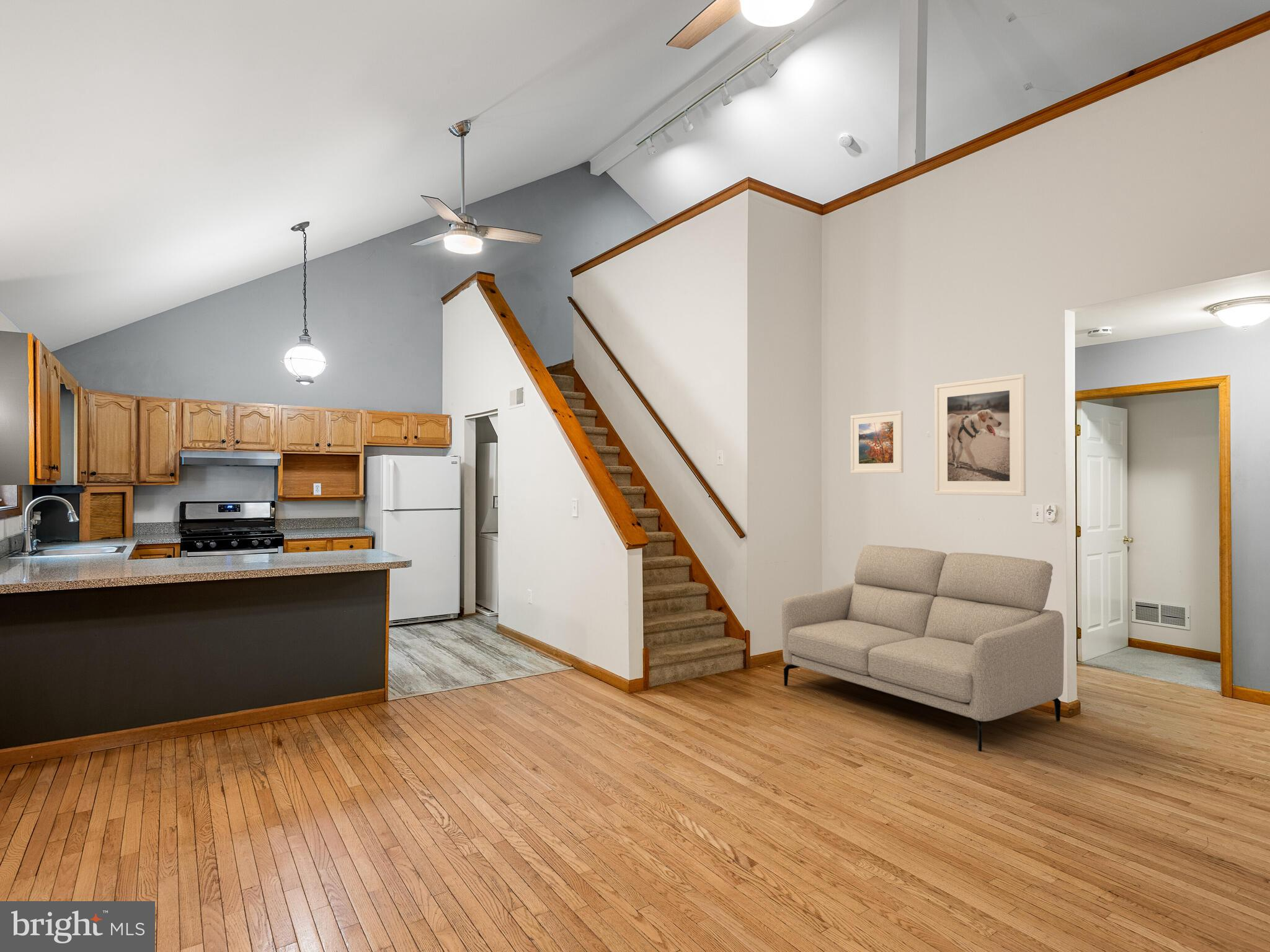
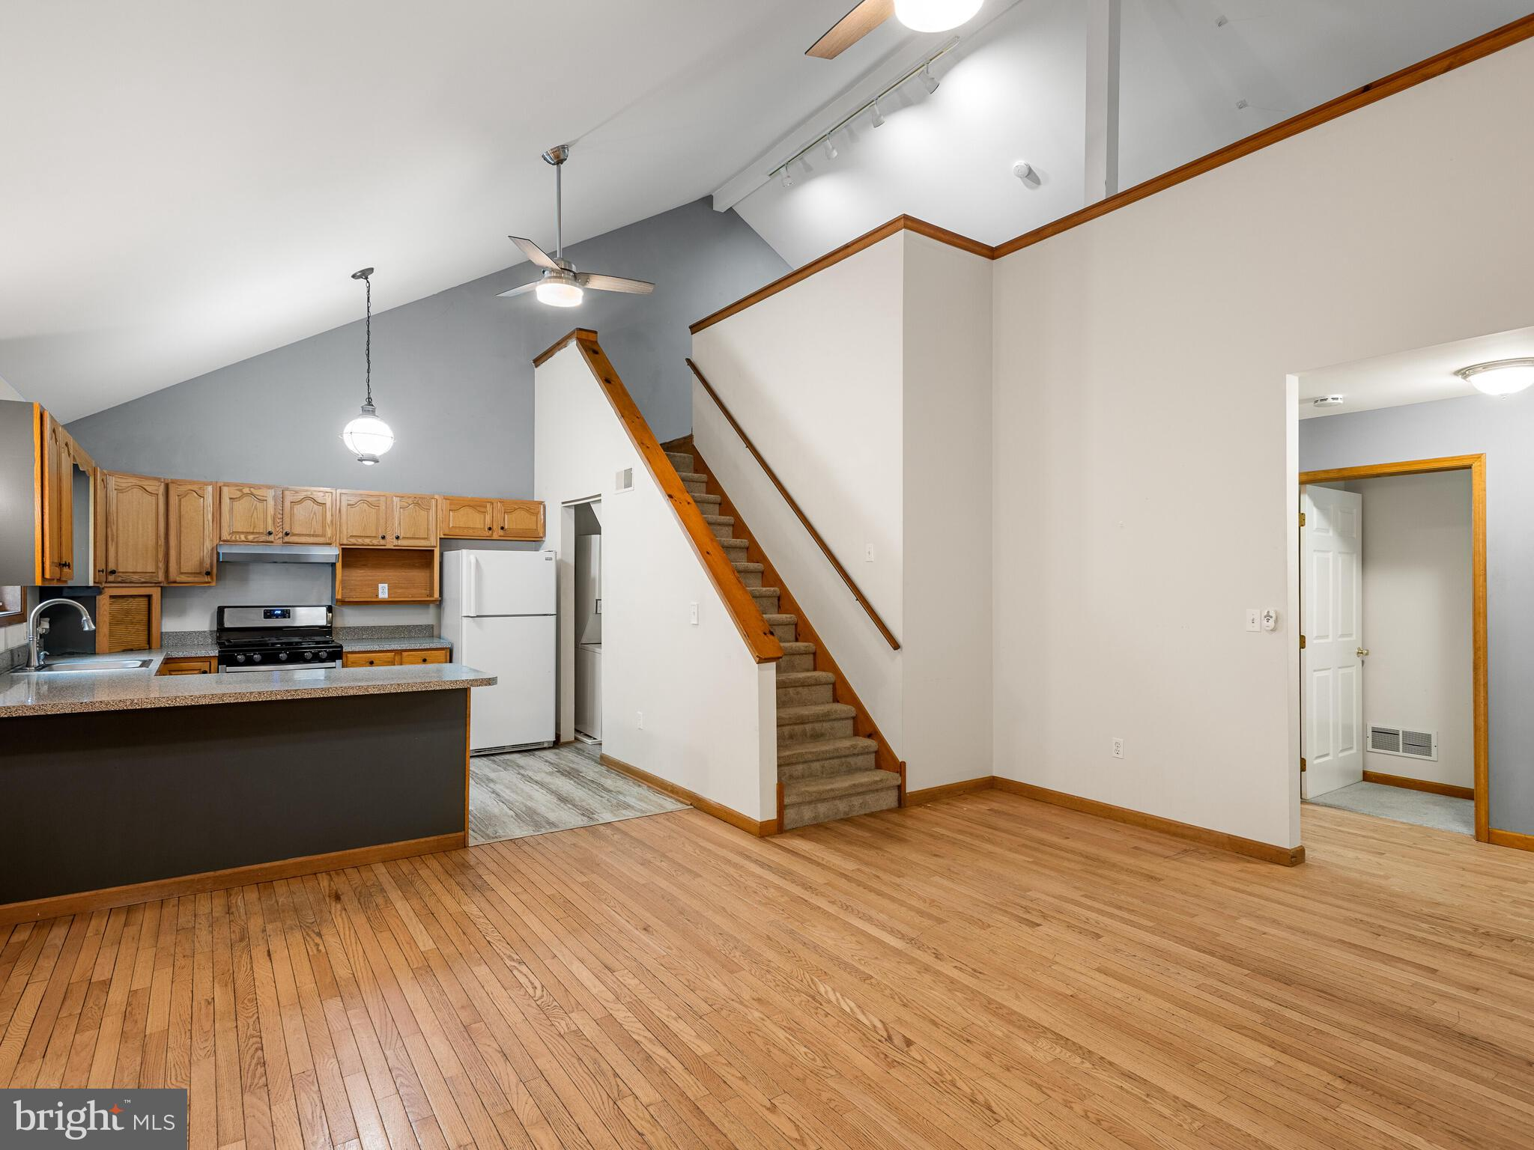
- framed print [934,374,1026,496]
- sofa [781,544,1065,752]
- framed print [850,410,904,474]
